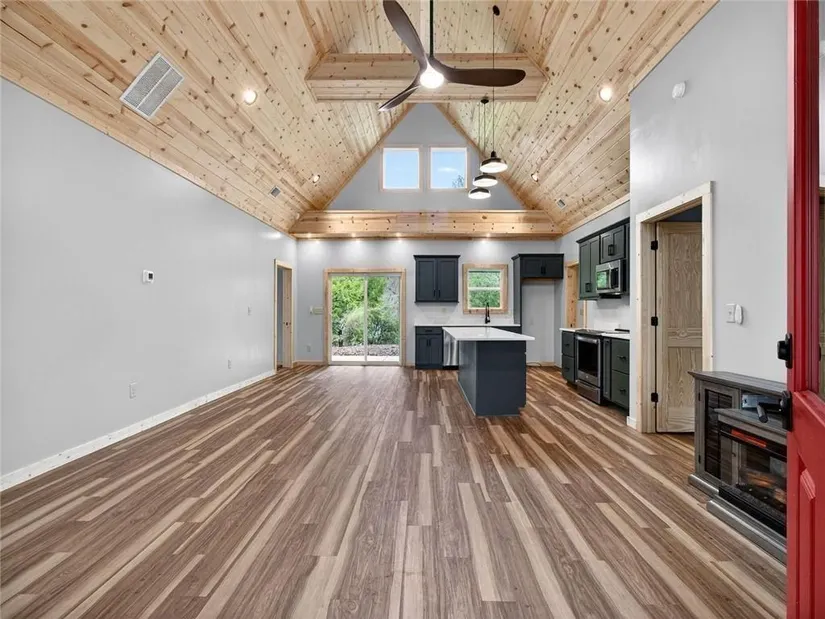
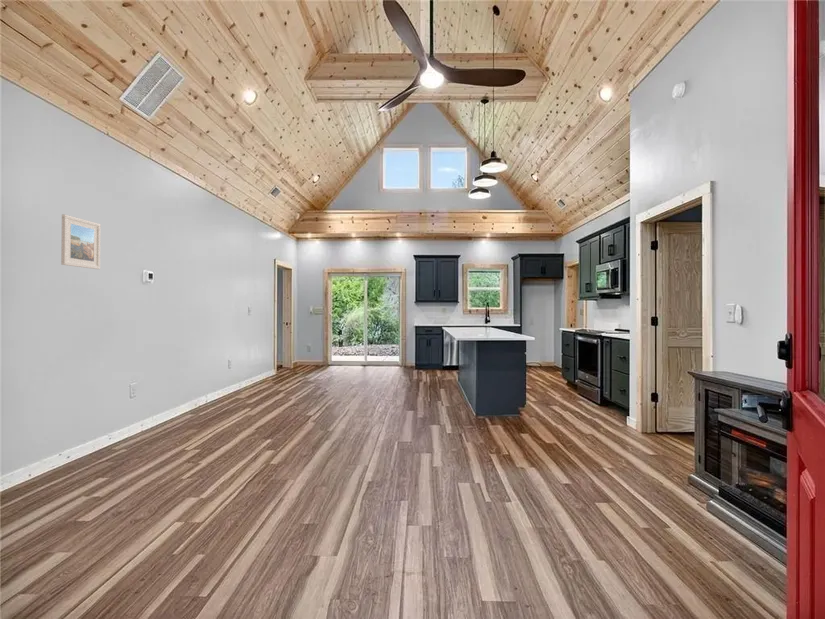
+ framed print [60,213,102,270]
